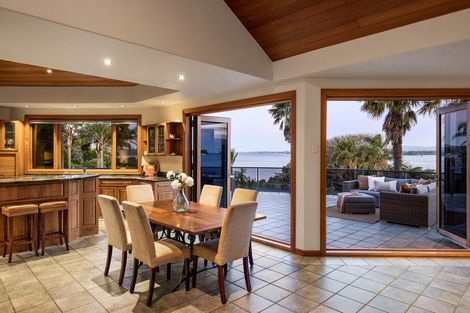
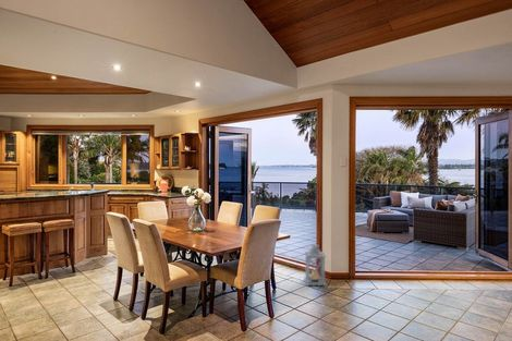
+ lantern [303,244,328,288]
